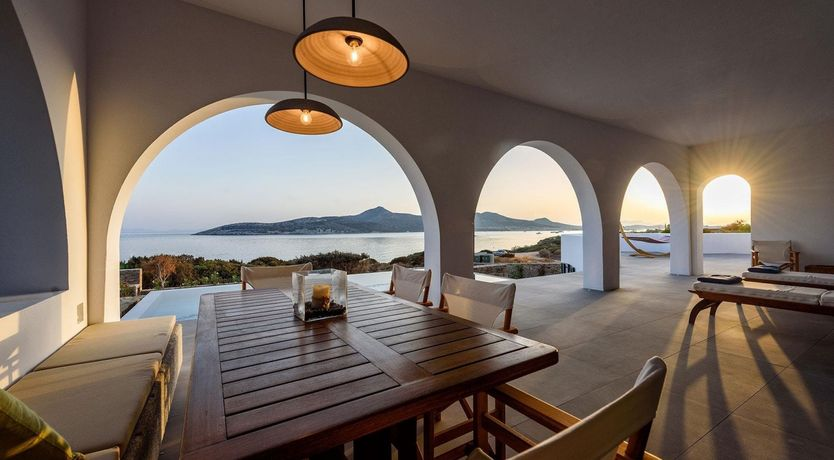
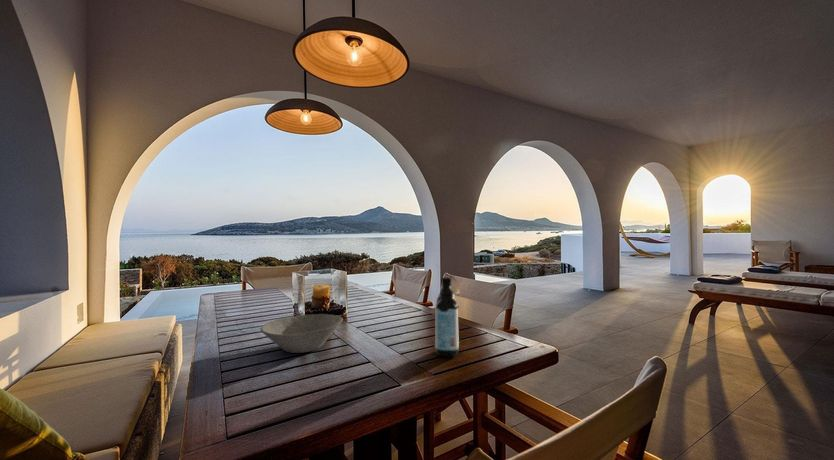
+ water bottle [434,276,460,357]
+ bowl [259,313,344,354]
